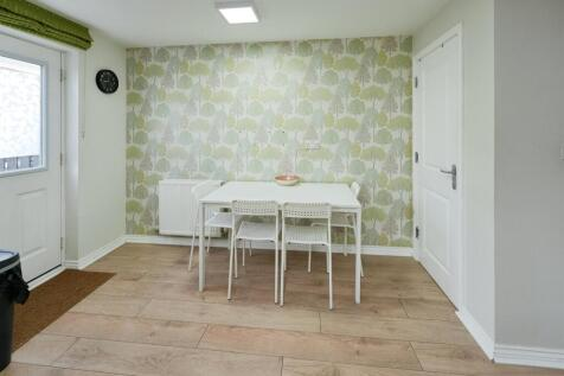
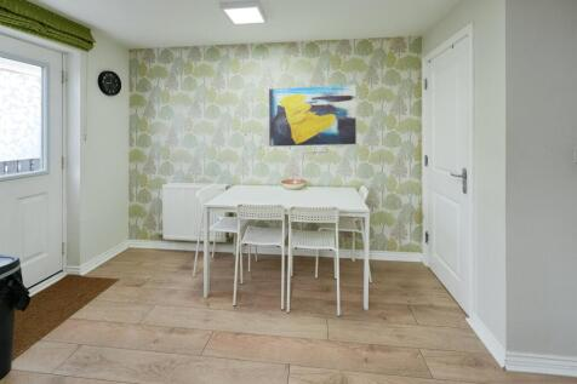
+ wall art [268,84,358,148]
